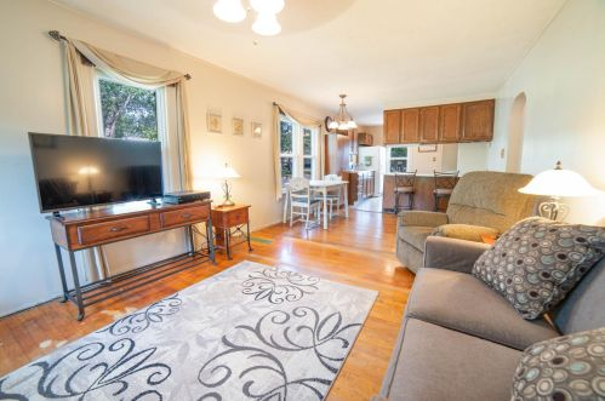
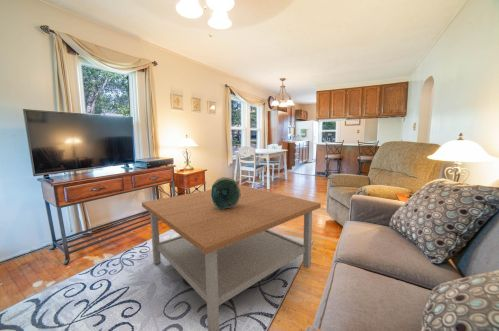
+ decorative bowl [211,176,241,210]
+ coffee table [141,184,322,331]
